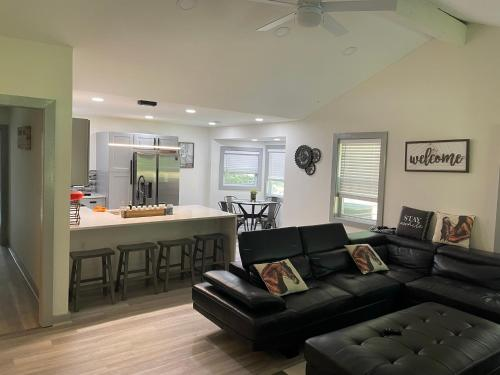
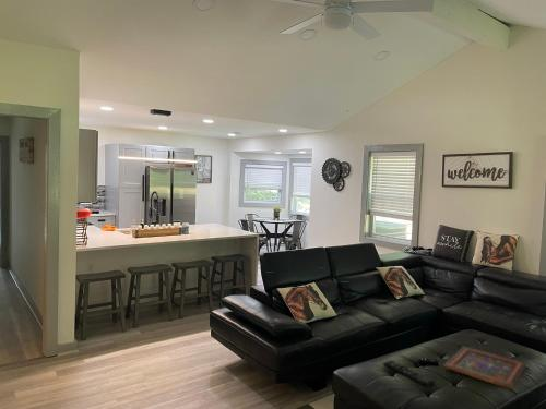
+ remote control [382,359,436,388]
+ painted panel [442,345,527,390]
